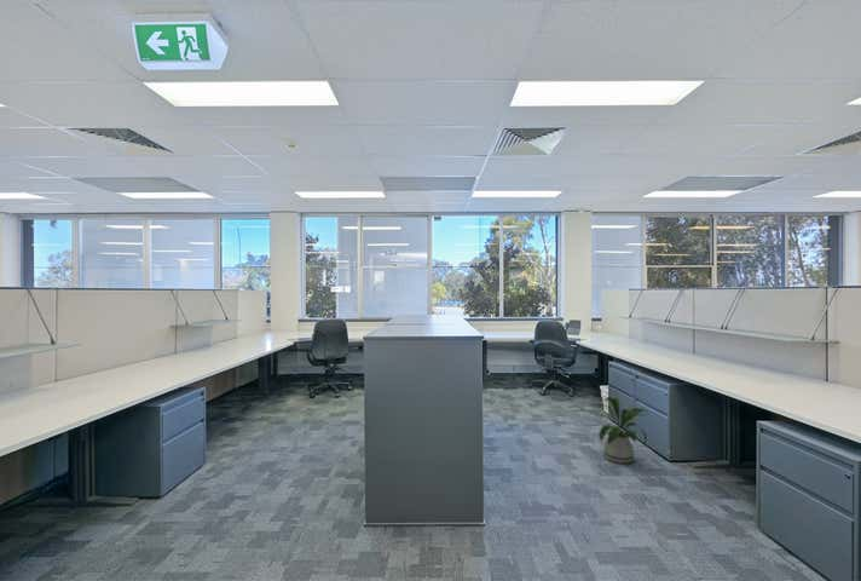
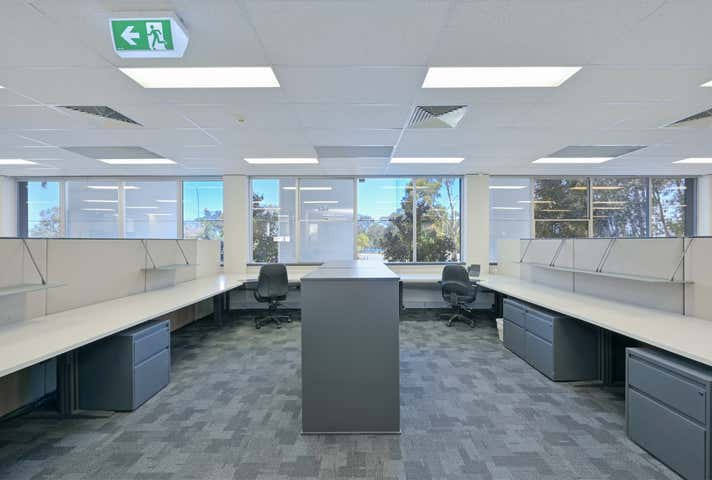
- house plant [595,395,649,465]
